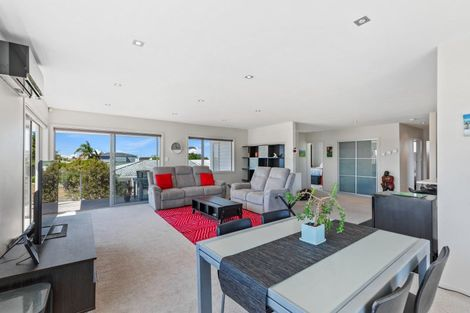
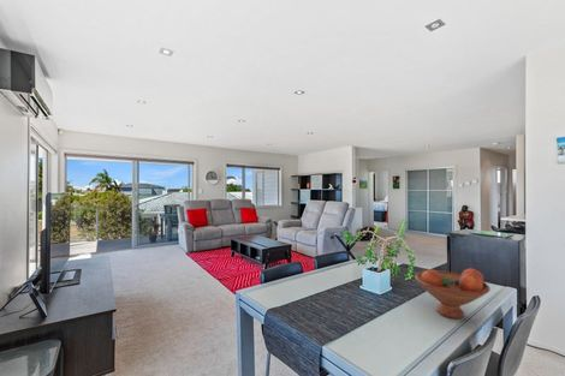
+ fruit bowl [414,268,492,320]
